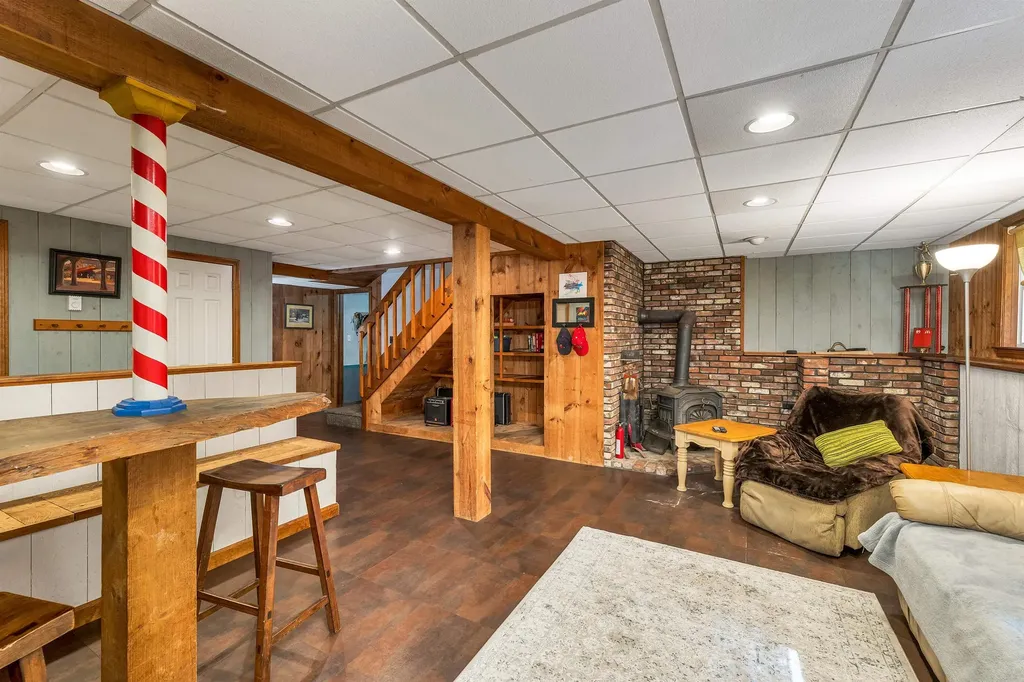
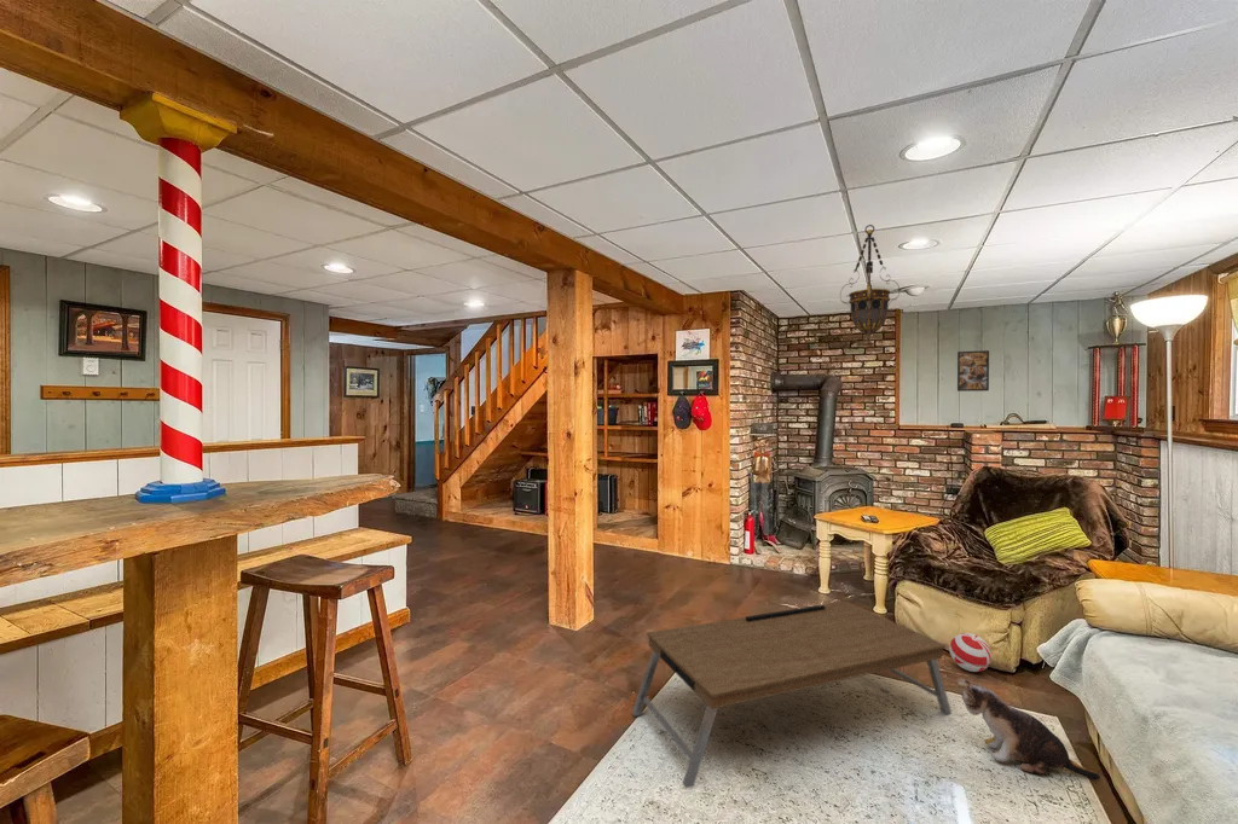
+ hanging lantern [839,224,901,344]
+ plush toy [955,677,1101,781]
+ ball [948,632,993,673]
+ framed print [956,349,990,393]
+ coffee table [631,600,953,789]
